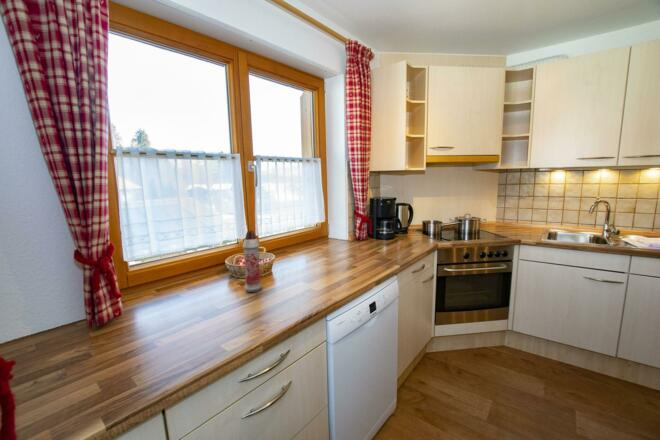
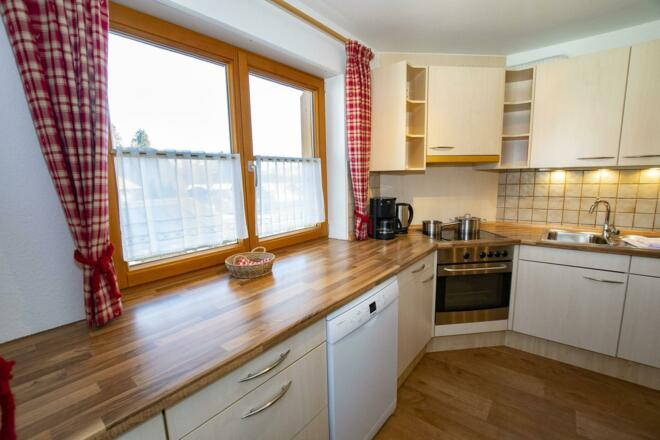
- spray bottle [242,230,262,293]
